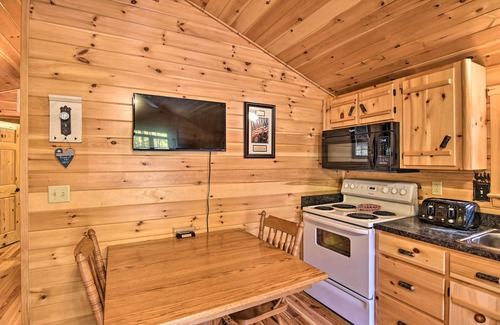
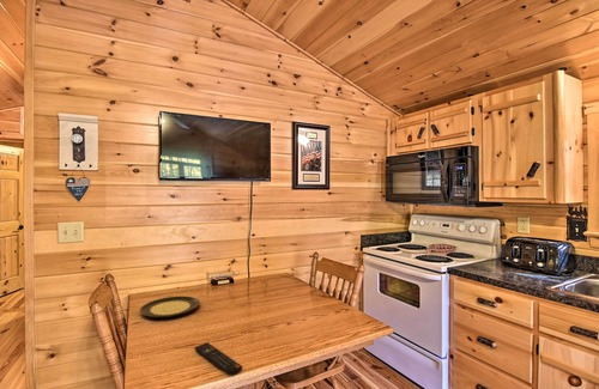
+ remote control [193,341,243,377]
+ plate [139,296,200,318]
